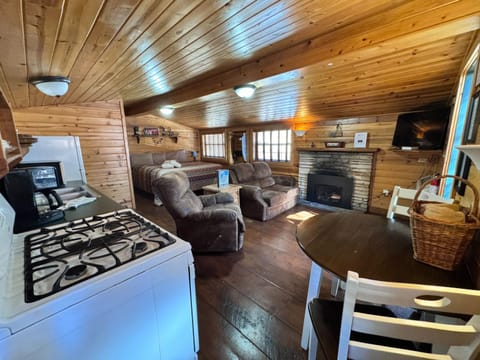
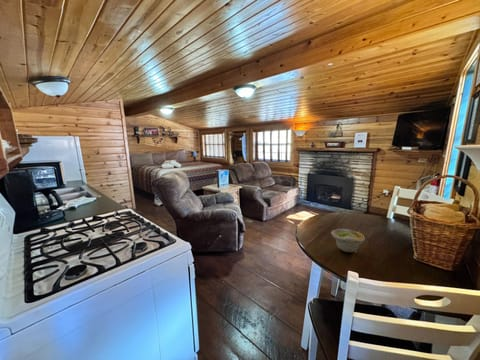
+ bowl [330,228,366,253]
